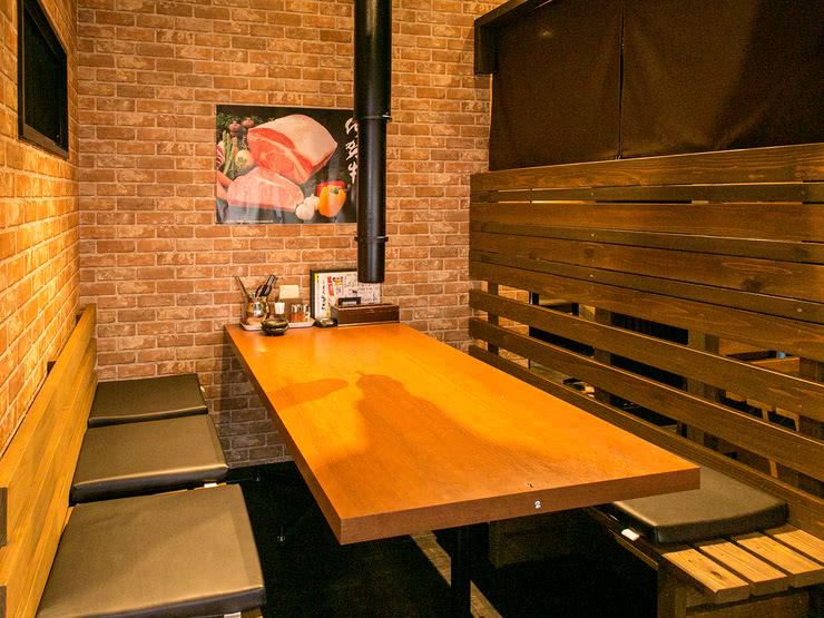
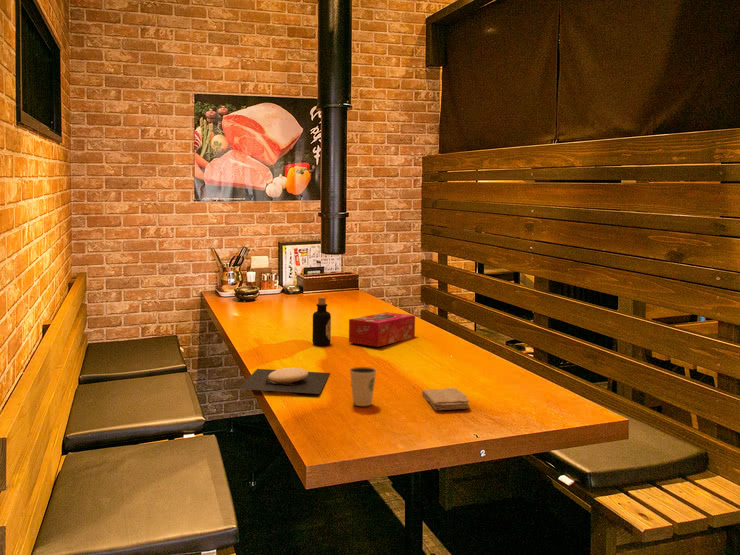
+ washcloth [421,387,471,411]
+ bottle [312,296,332,346]
+ plate [237,367,331,395]
+ tissue box [348,311,416,348]
+ dixie cup [348,366,378,407]
